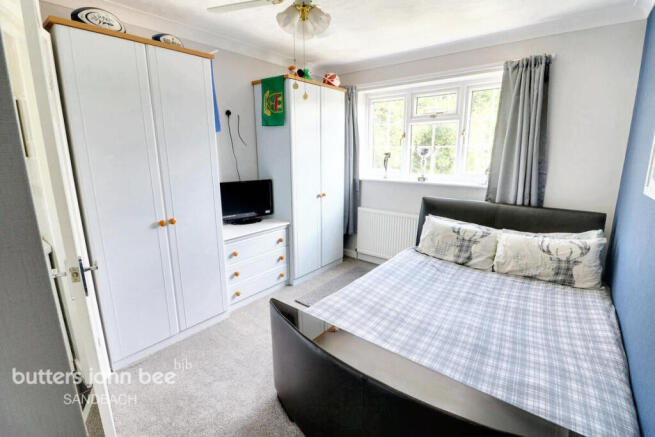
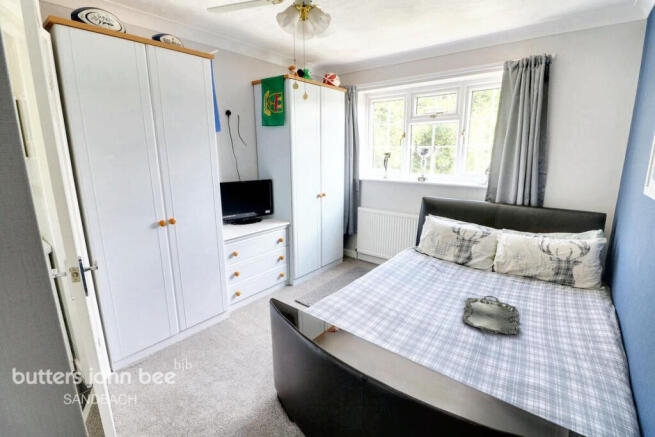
+ serving tray [461,295,522,335]
